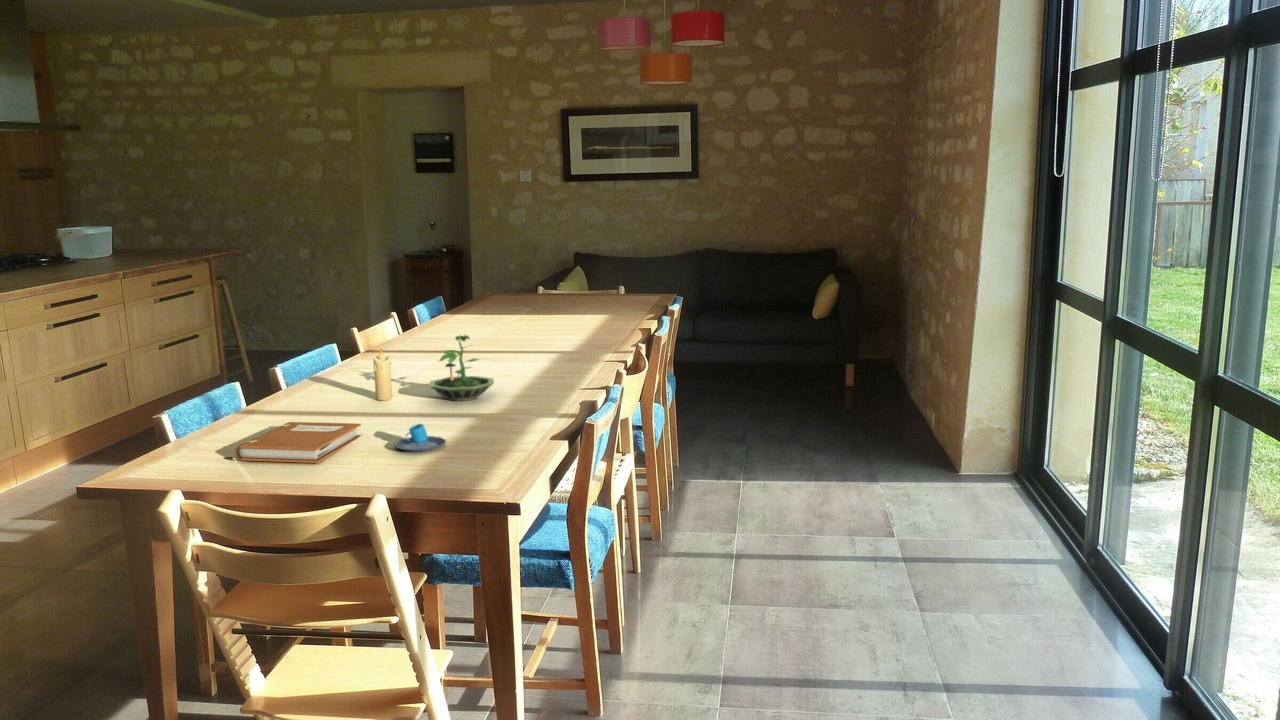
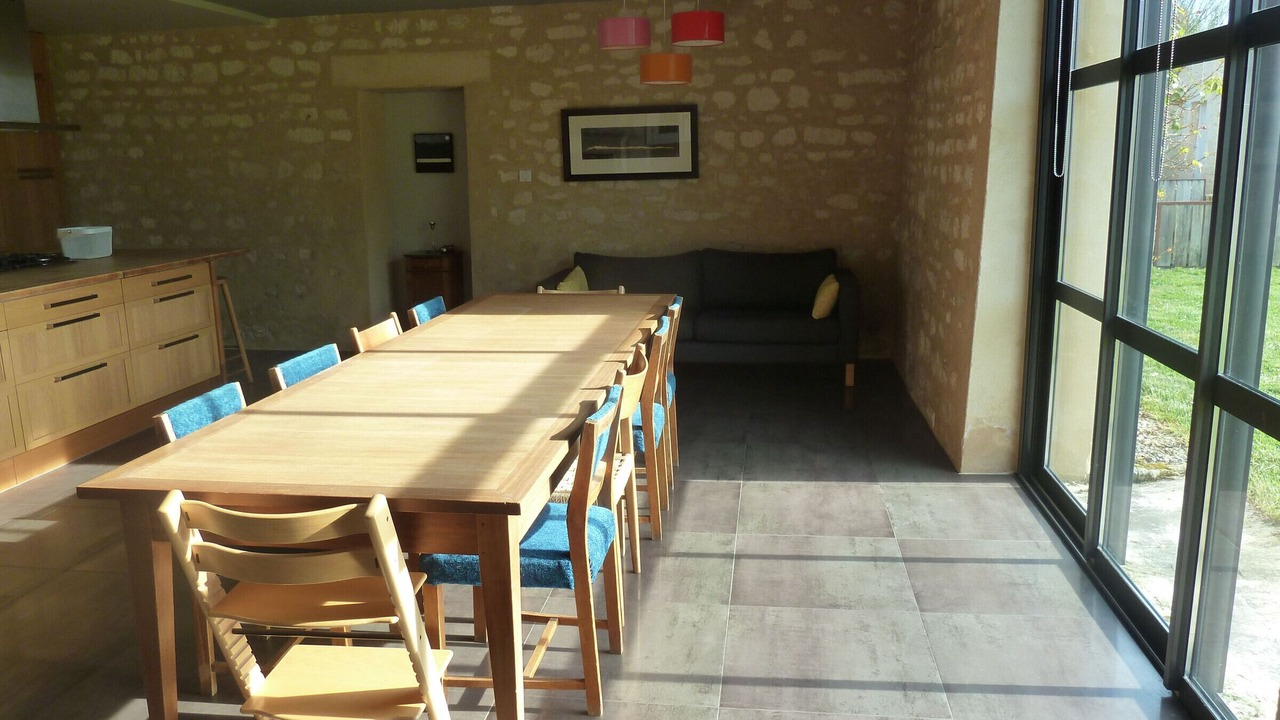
- candle [372,347,393,401]
- mug [393,423,447,453]
- notebook [234,421,362,464]
- terrarium [428,334,495,402]
